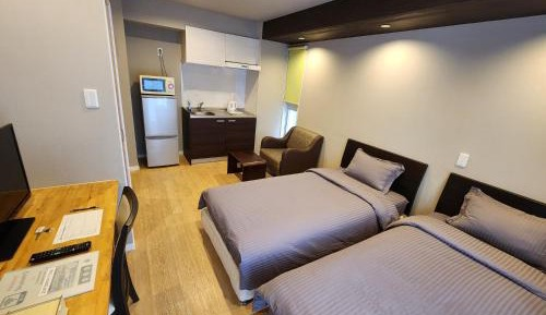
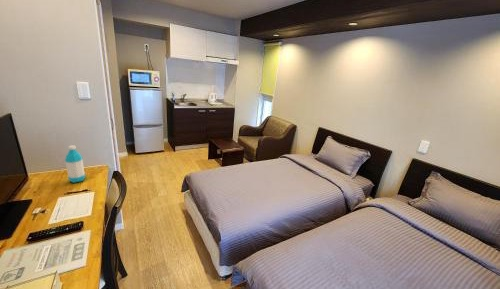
+ water bottle [64,144,86,184]
